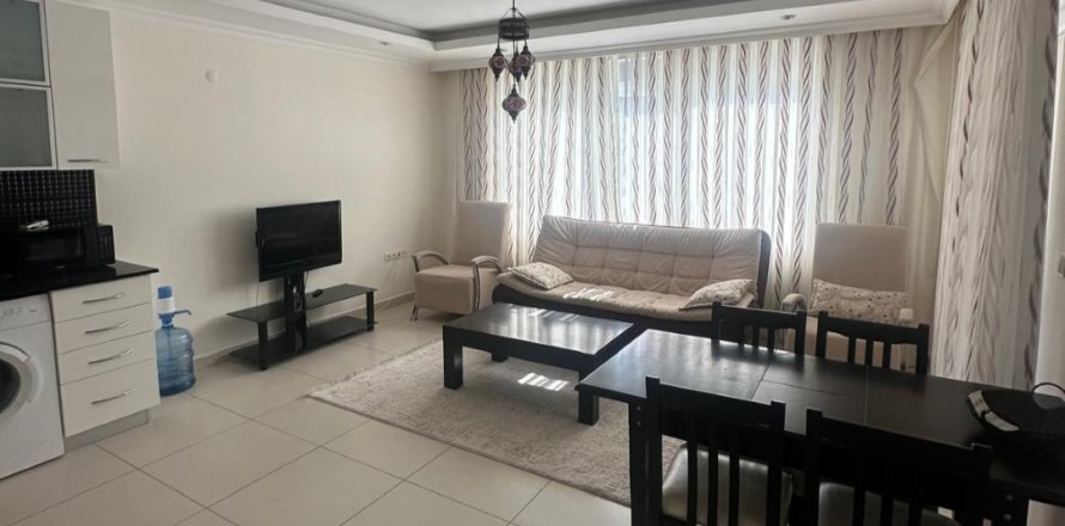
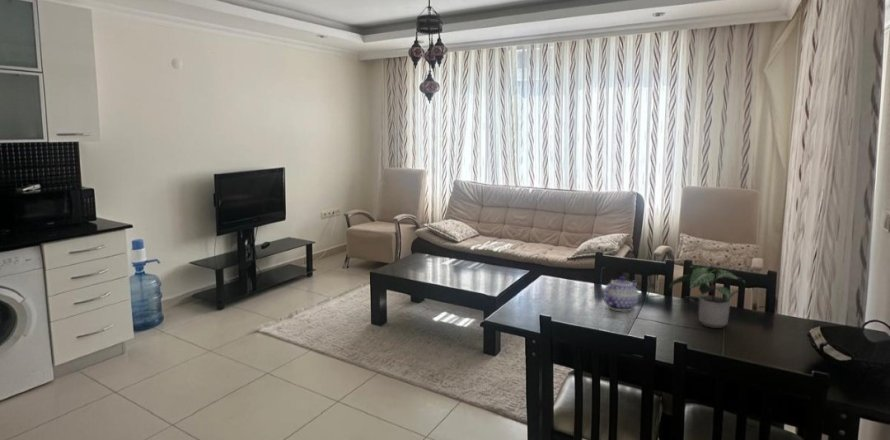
+ potted plant [668,265,747,329]
+ teapot [603,275,639,312]
